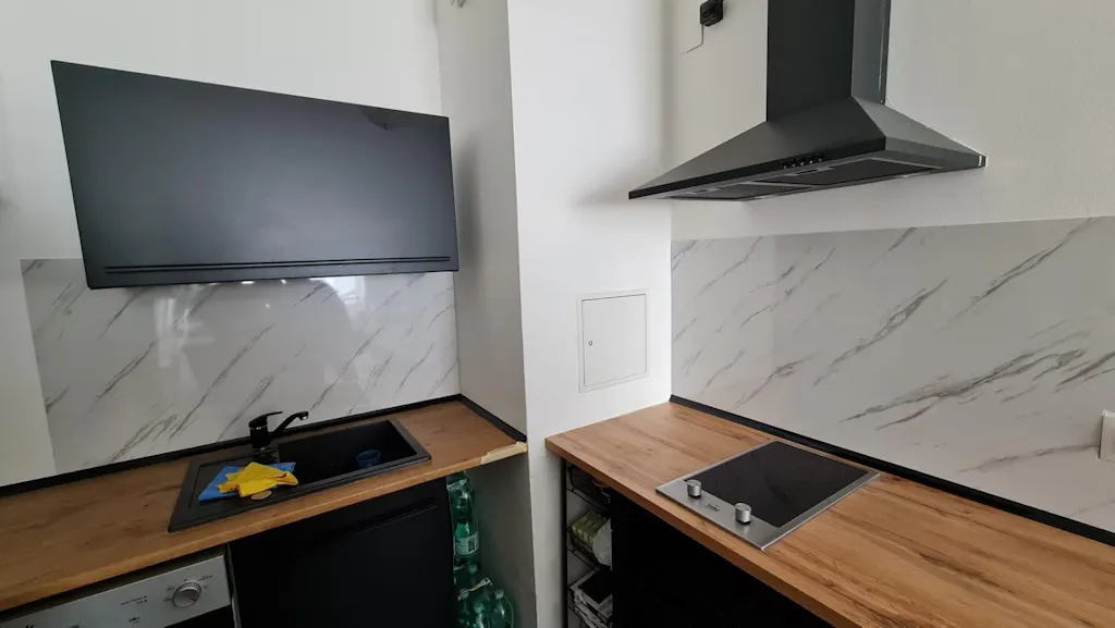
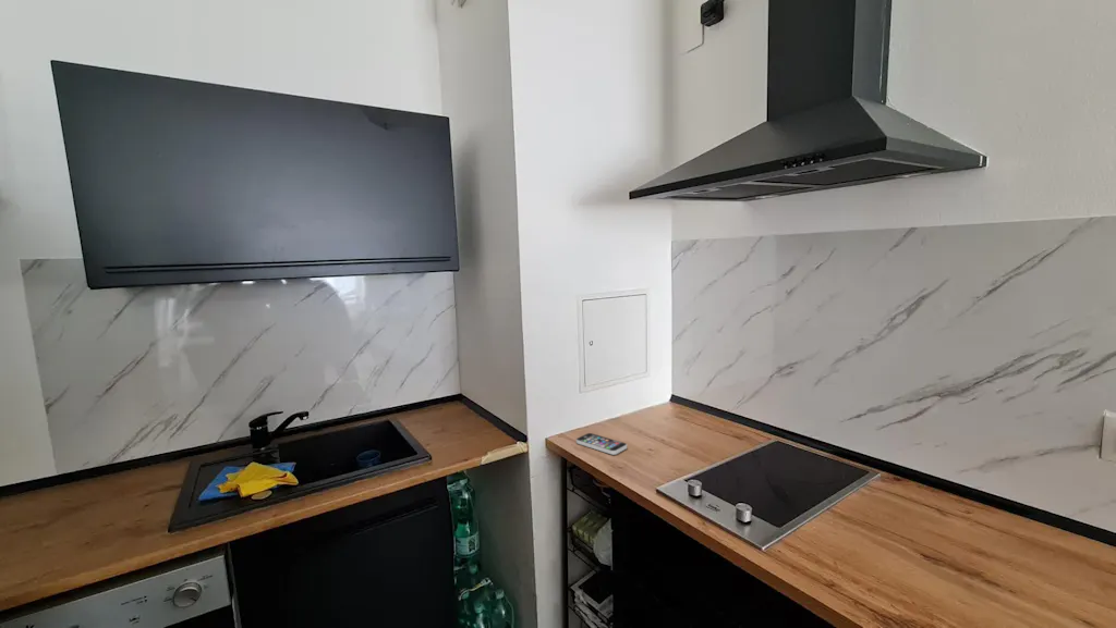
+ smartphone [575,432,628,456]
